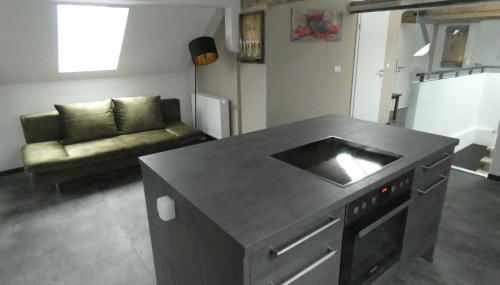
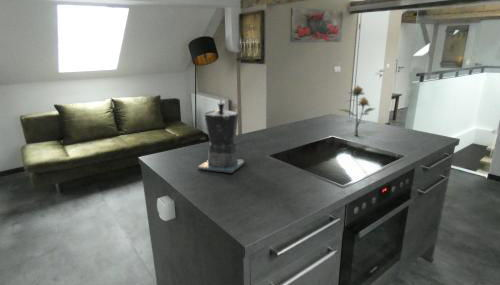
+ coffee maker [196,102,246,174]
+ flower [340,84,377,137]
